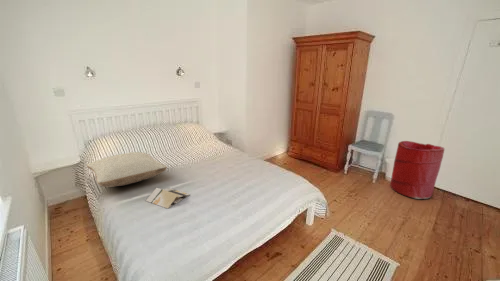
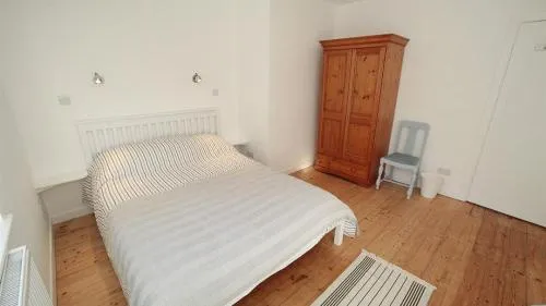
- pillow [86,151,168,188]
- brochure [144,187,191,209]
- laundry hamper [389,140,445,200]
